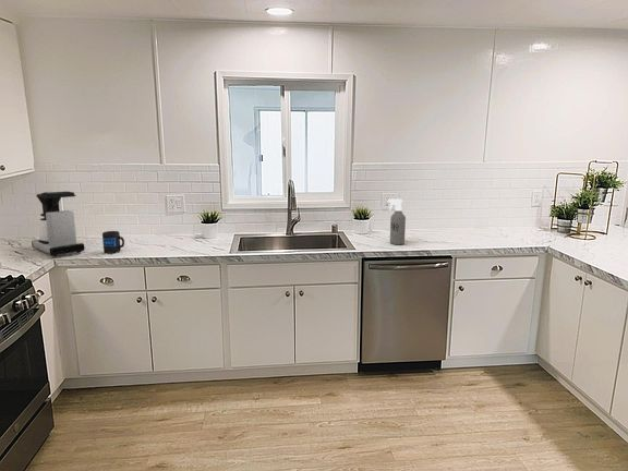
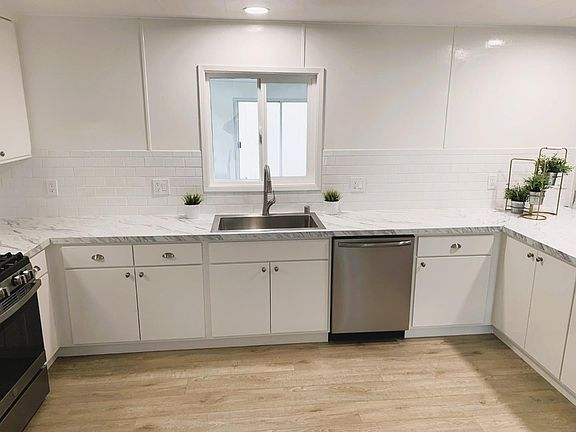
- spray bottle [387,197,407,245]
- mug [101,230,125,254]
- coffee maker [31,191,86,257]
